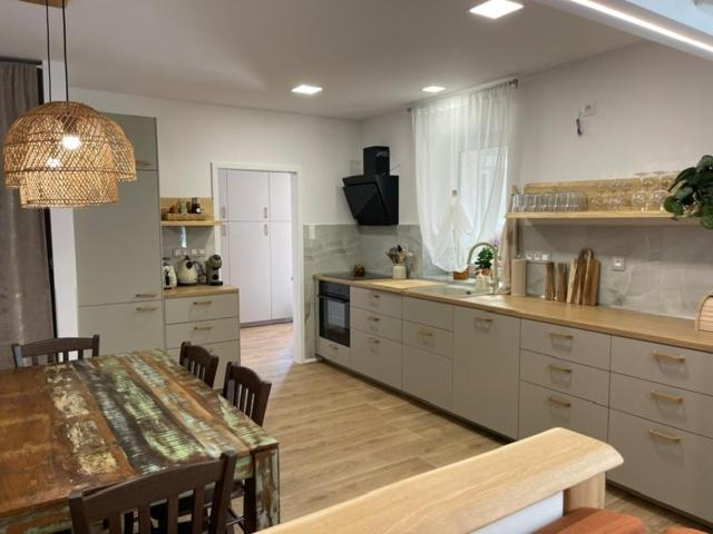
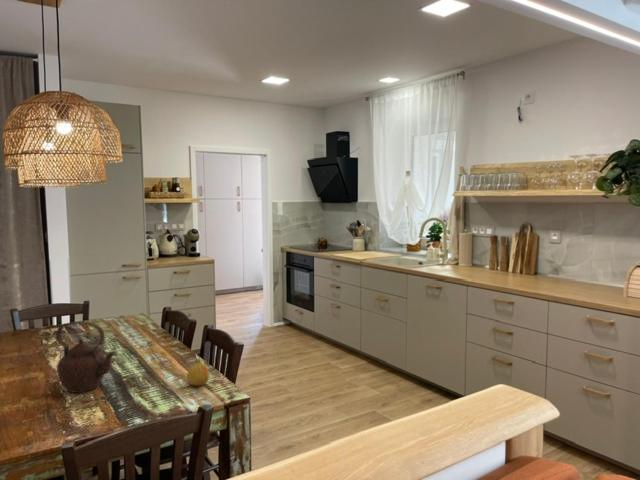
+ fruit [185,357,211,386]
+ teapot [55,321,116,393]
